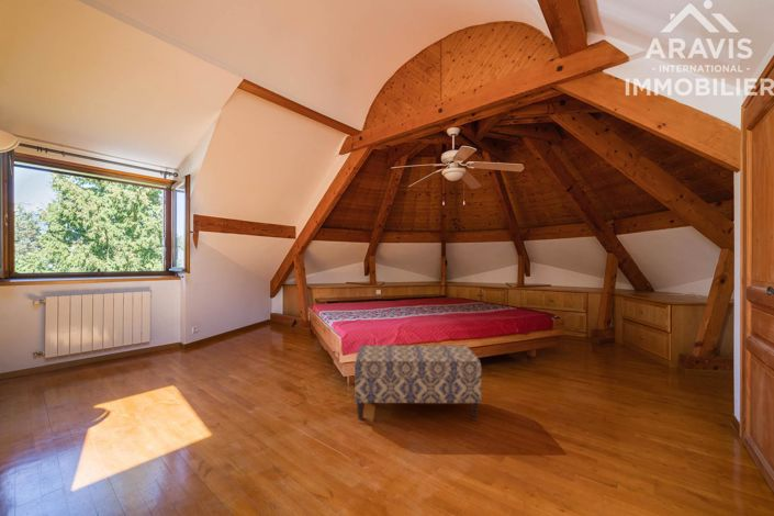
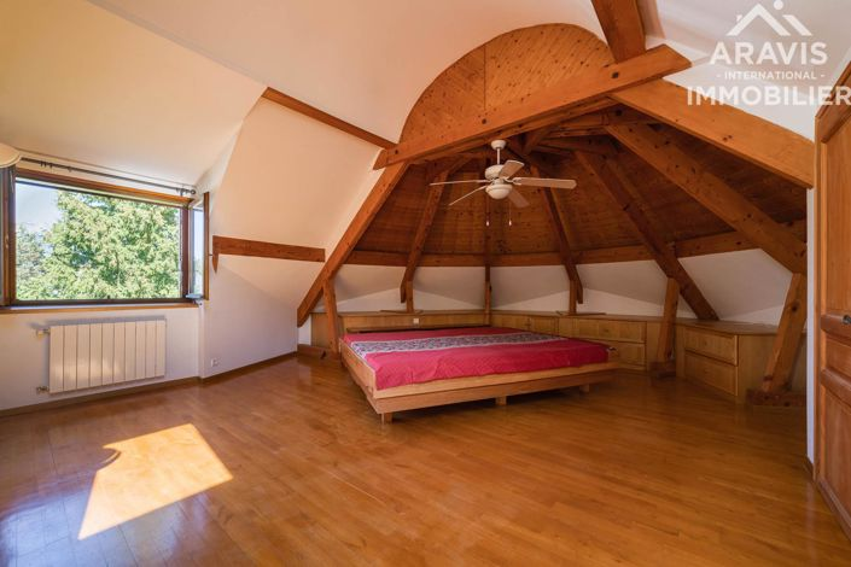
- bench [354,344,483,422]
